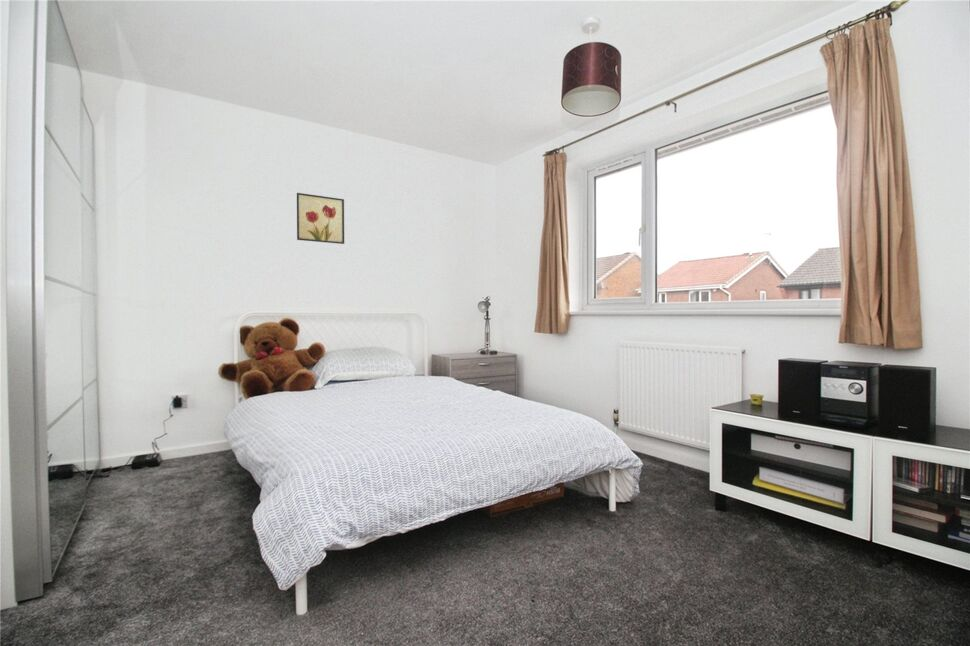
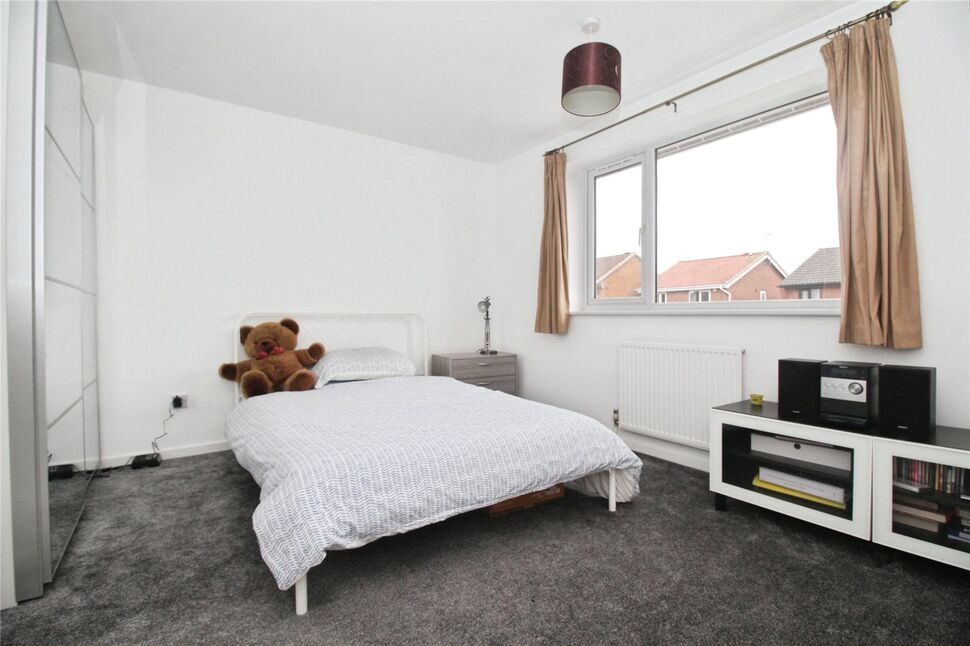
- wall art [296,192,345,245]
